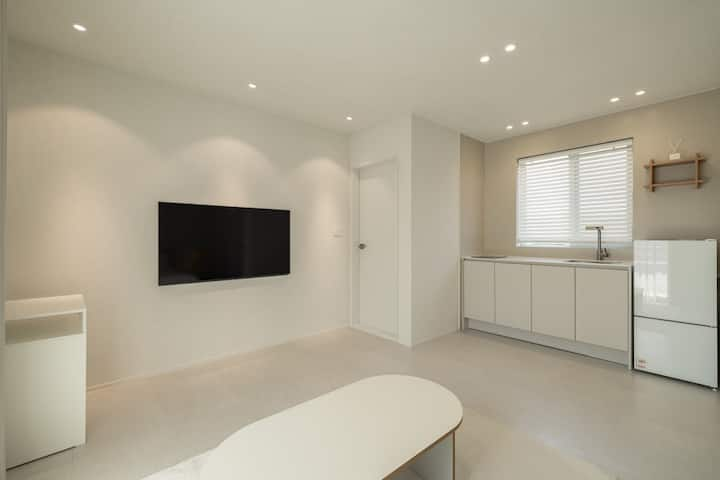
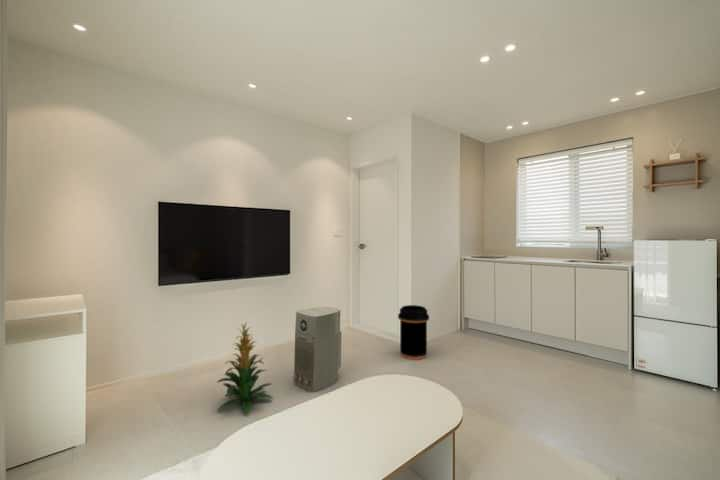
+ trash can [397,304,430,361]
+ air purifier [293,306,342,393]
+ indoor plant [216,321,273,414]
